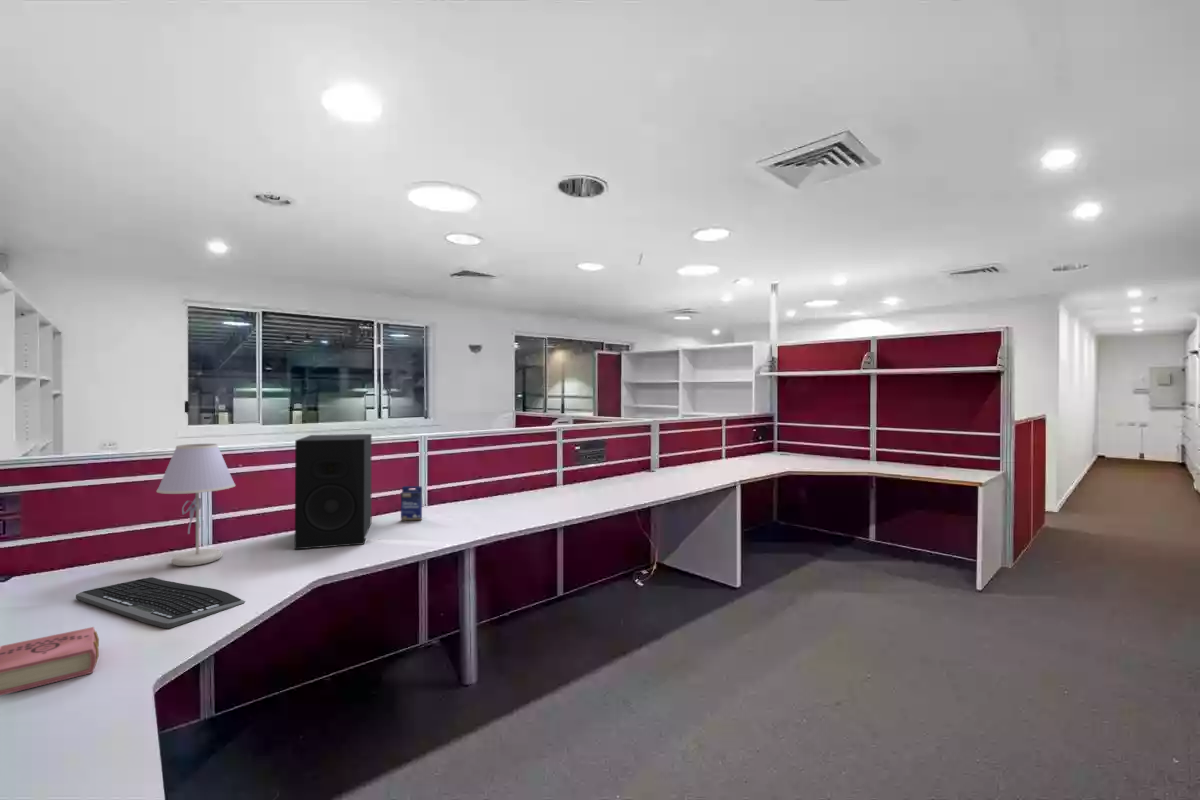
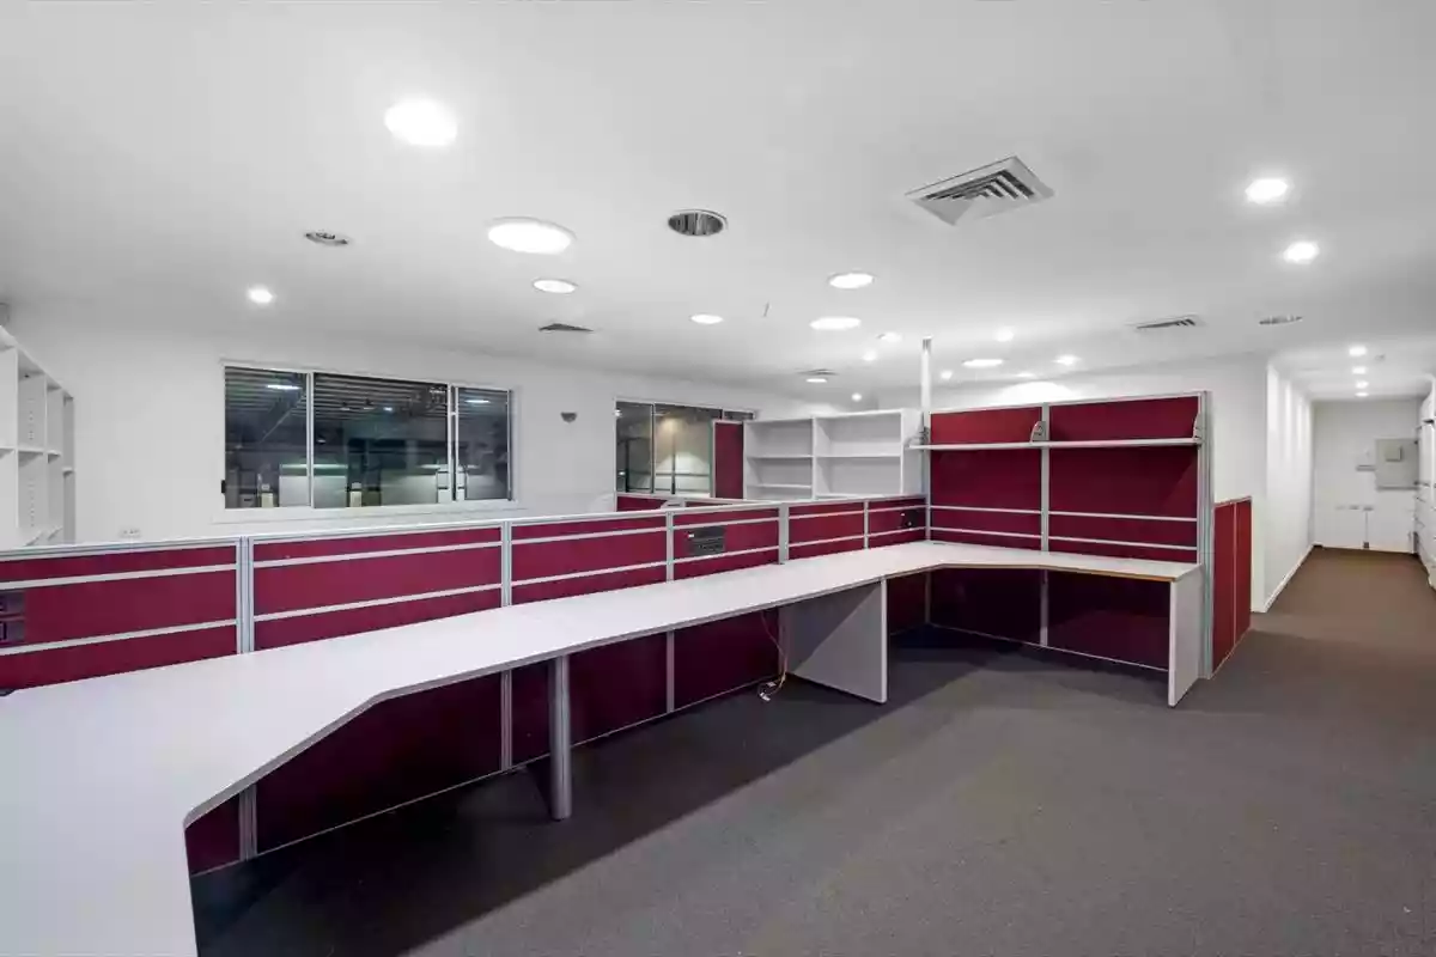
- book [0,626,100,696]
- small box [400,485,423,521]
- keyboard [75,576,246,629]
- speaker [294,433,373,550]
- table lamp [155,443,237,567]
